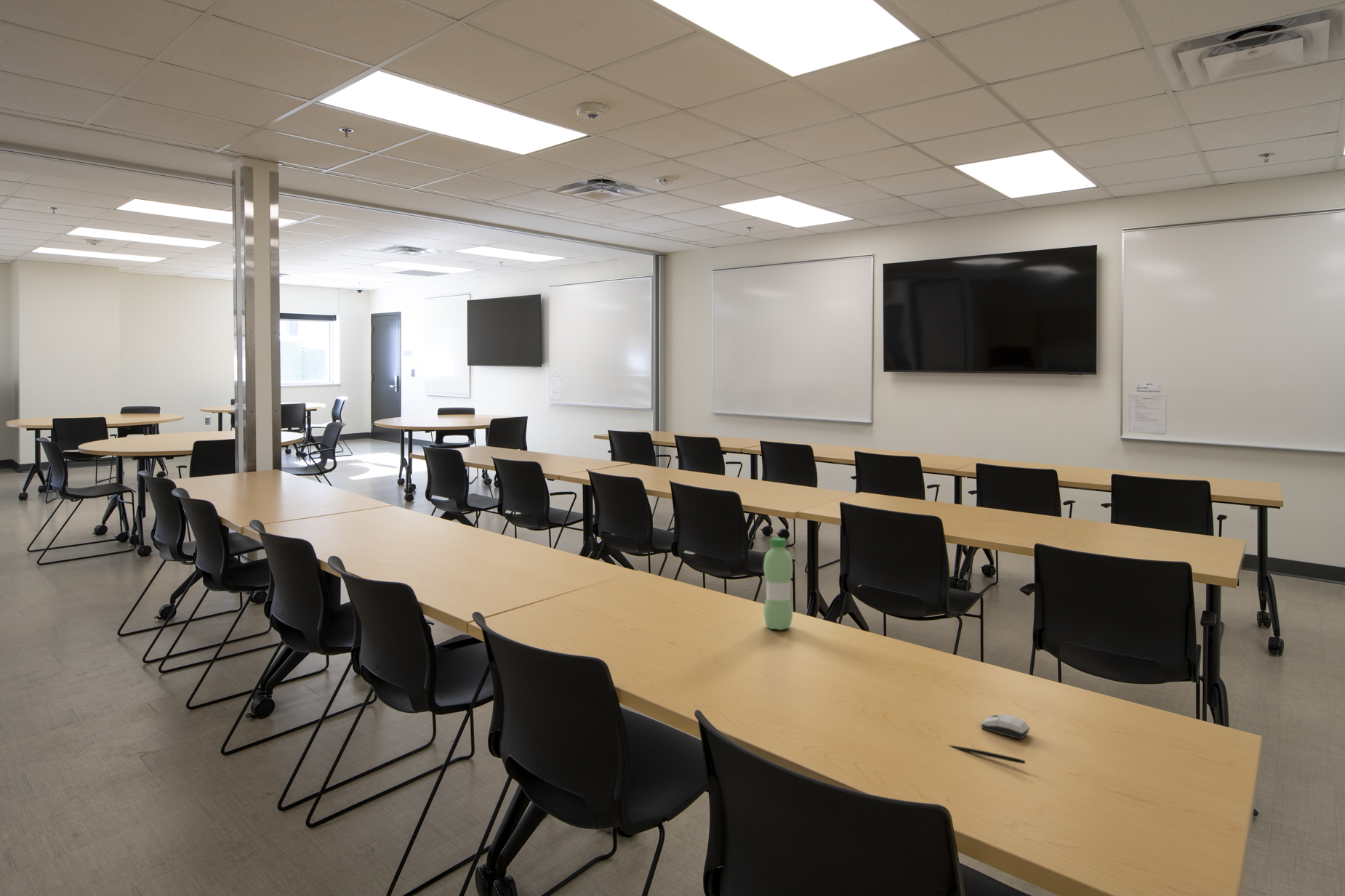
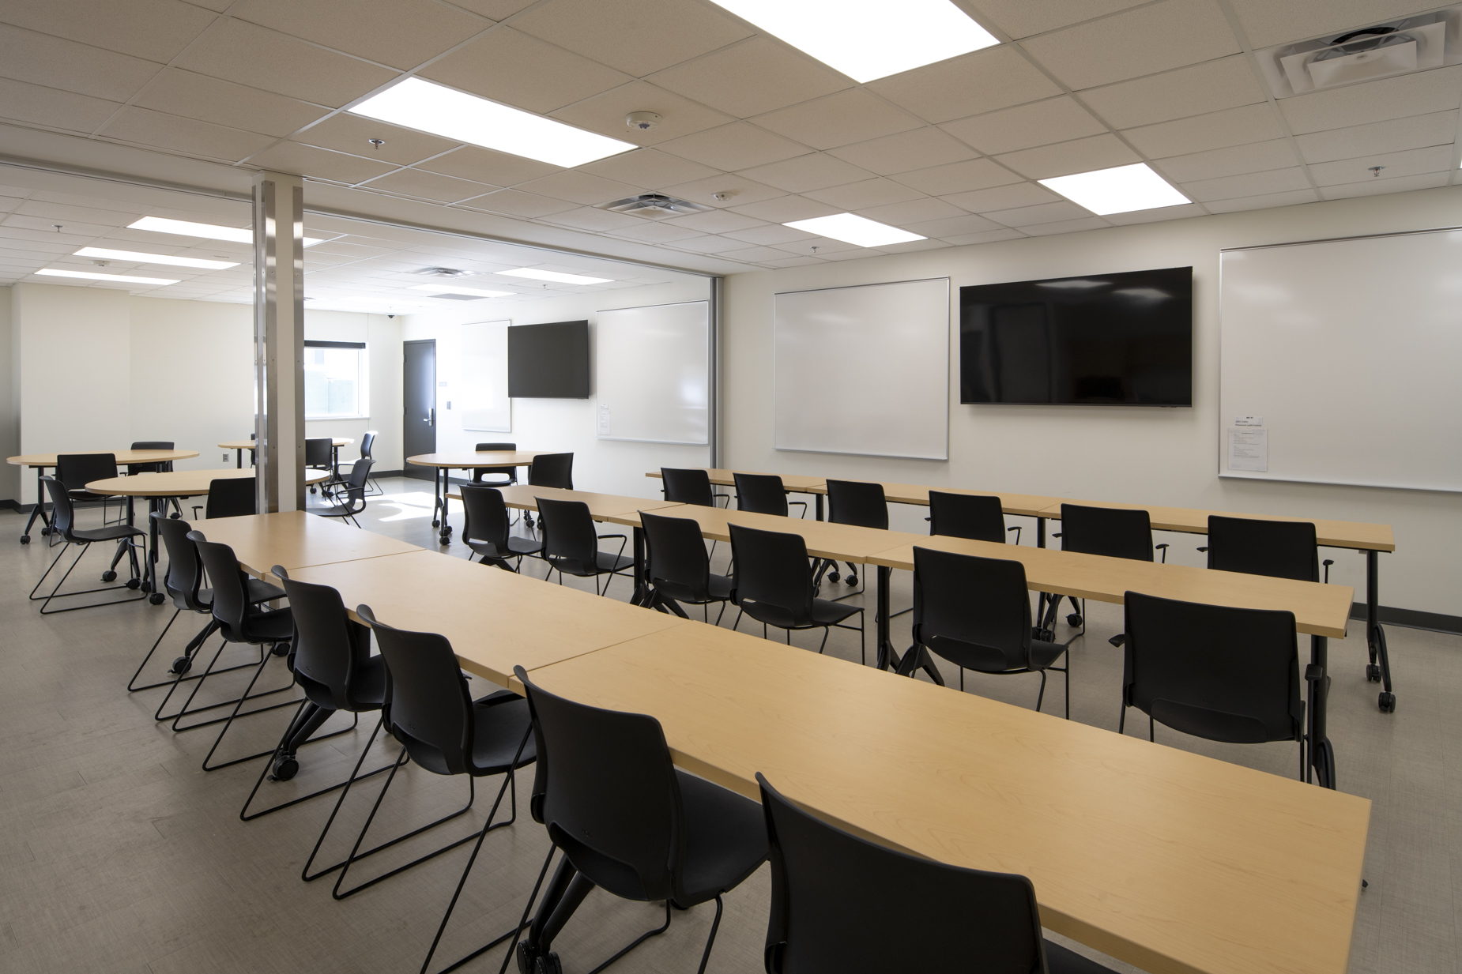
- computer mouse [981,714,1030,740]
- water bottle [763,537,793,631]
- pen [947,744,1026,764]
